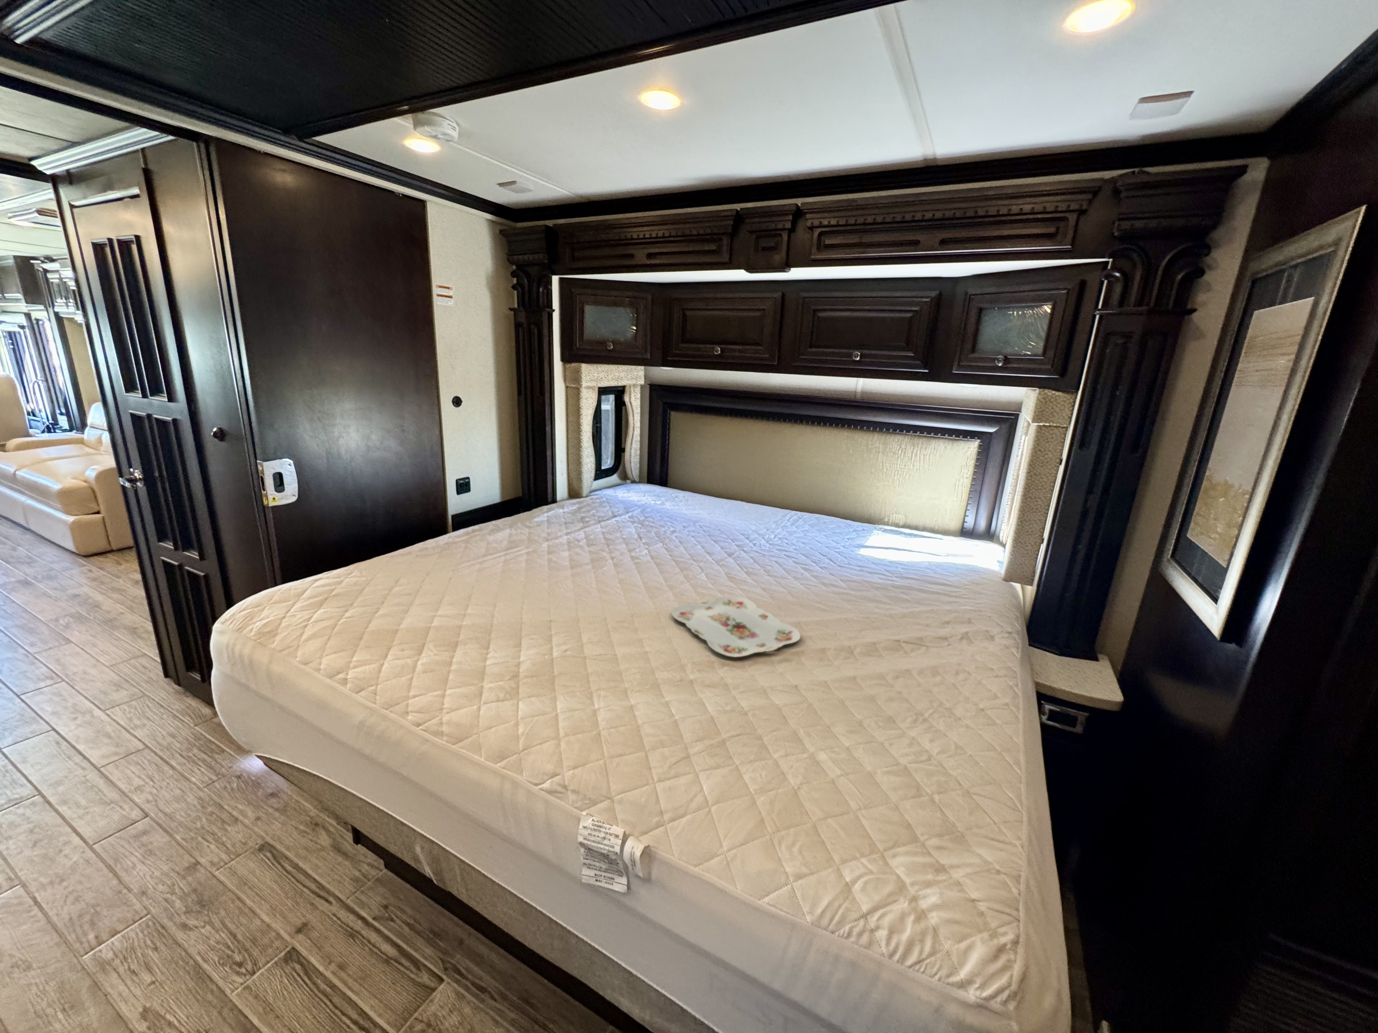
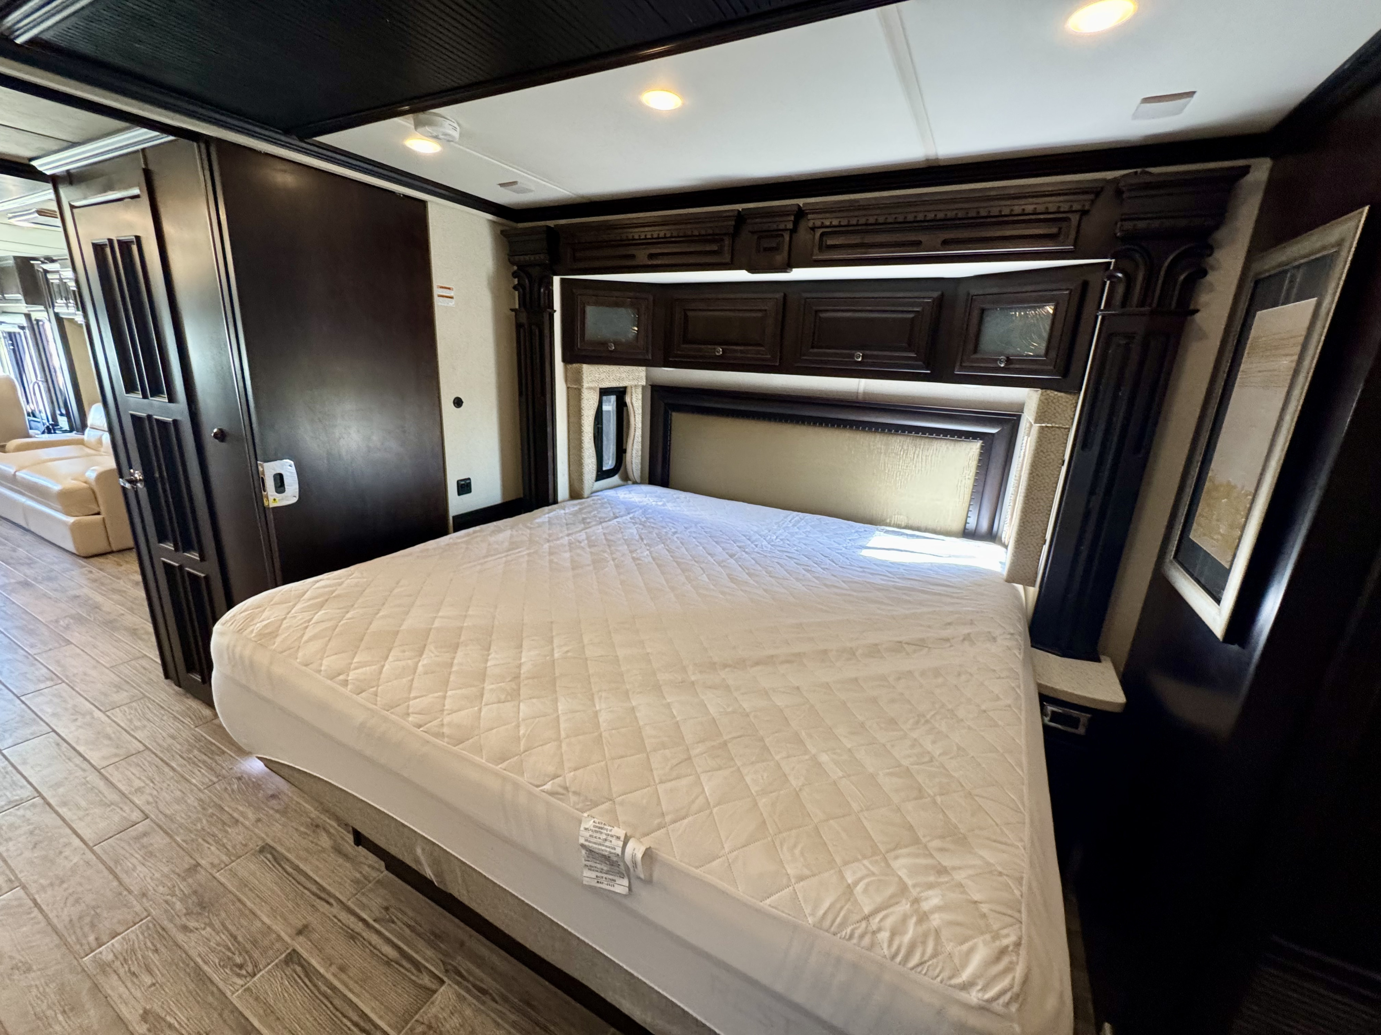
- serving tray [671,596,801,658]
